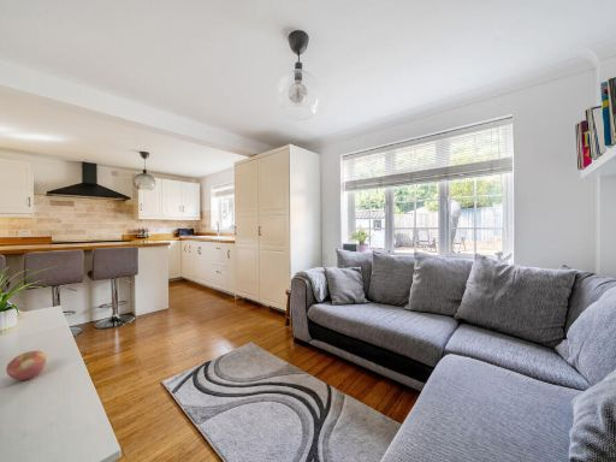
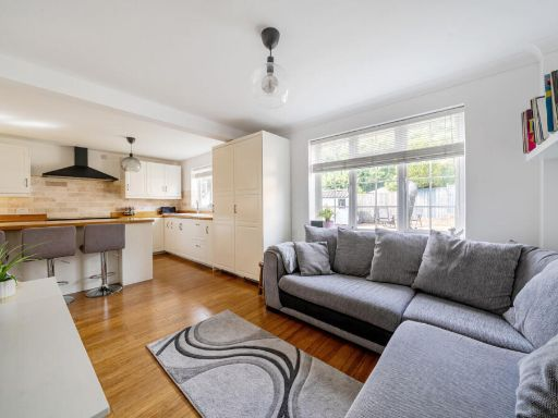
- apple [5,349,48,381]
